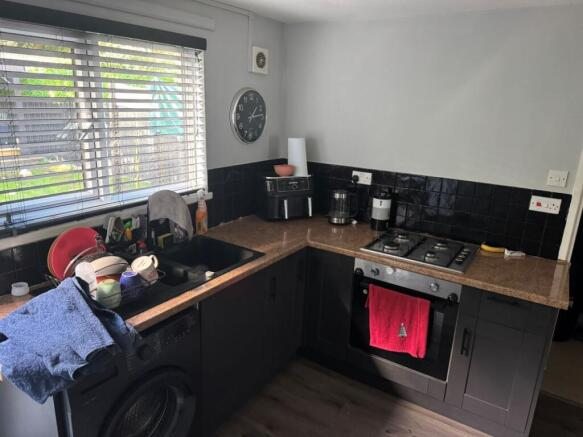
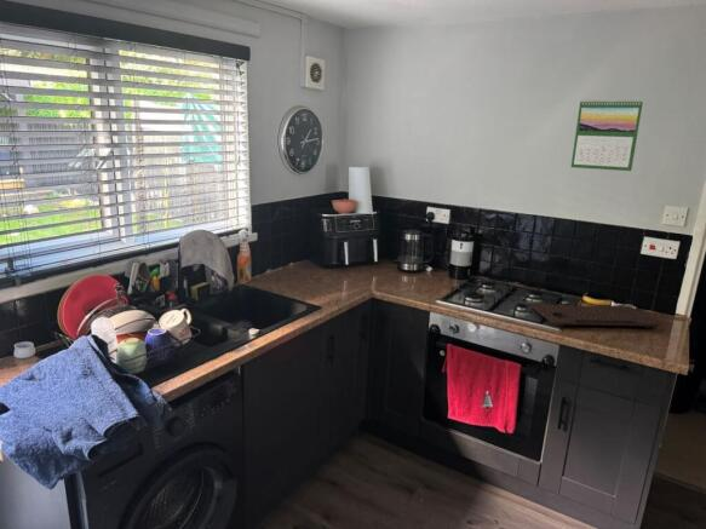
+ cutting board [530,303,662,329]
+ calendar [570,97,644,172]
